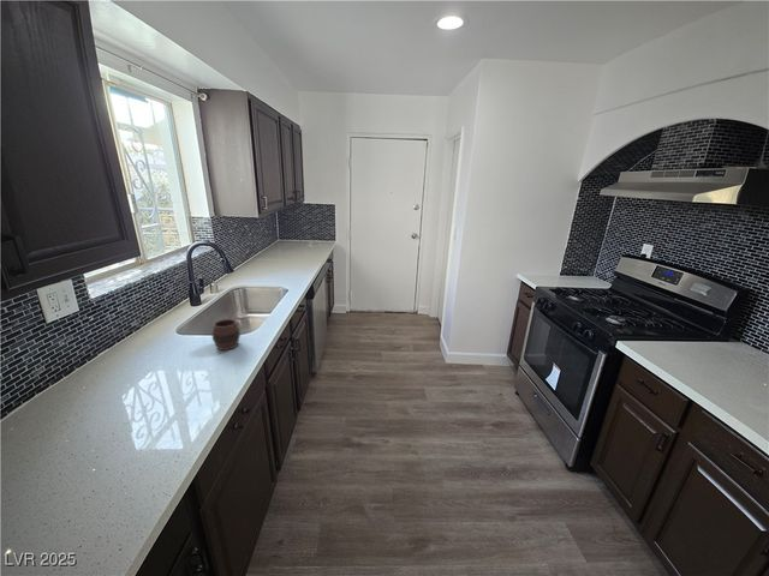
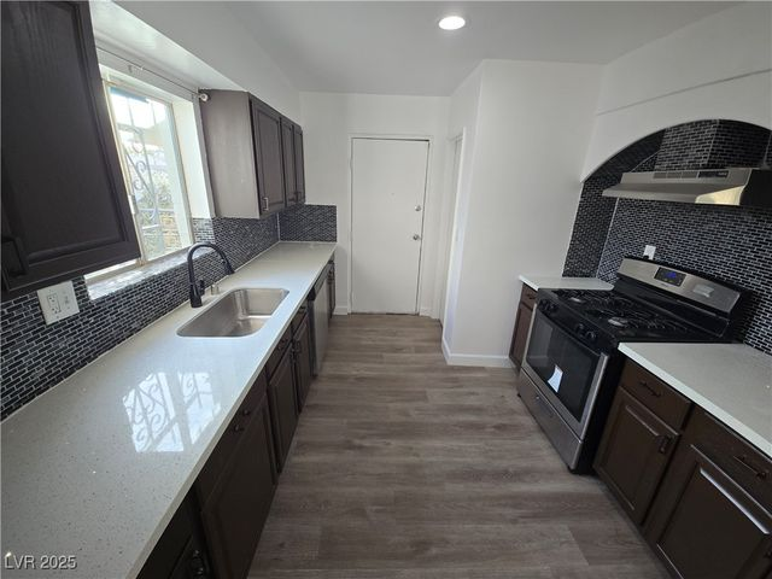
- cup [210,318,242,352]
